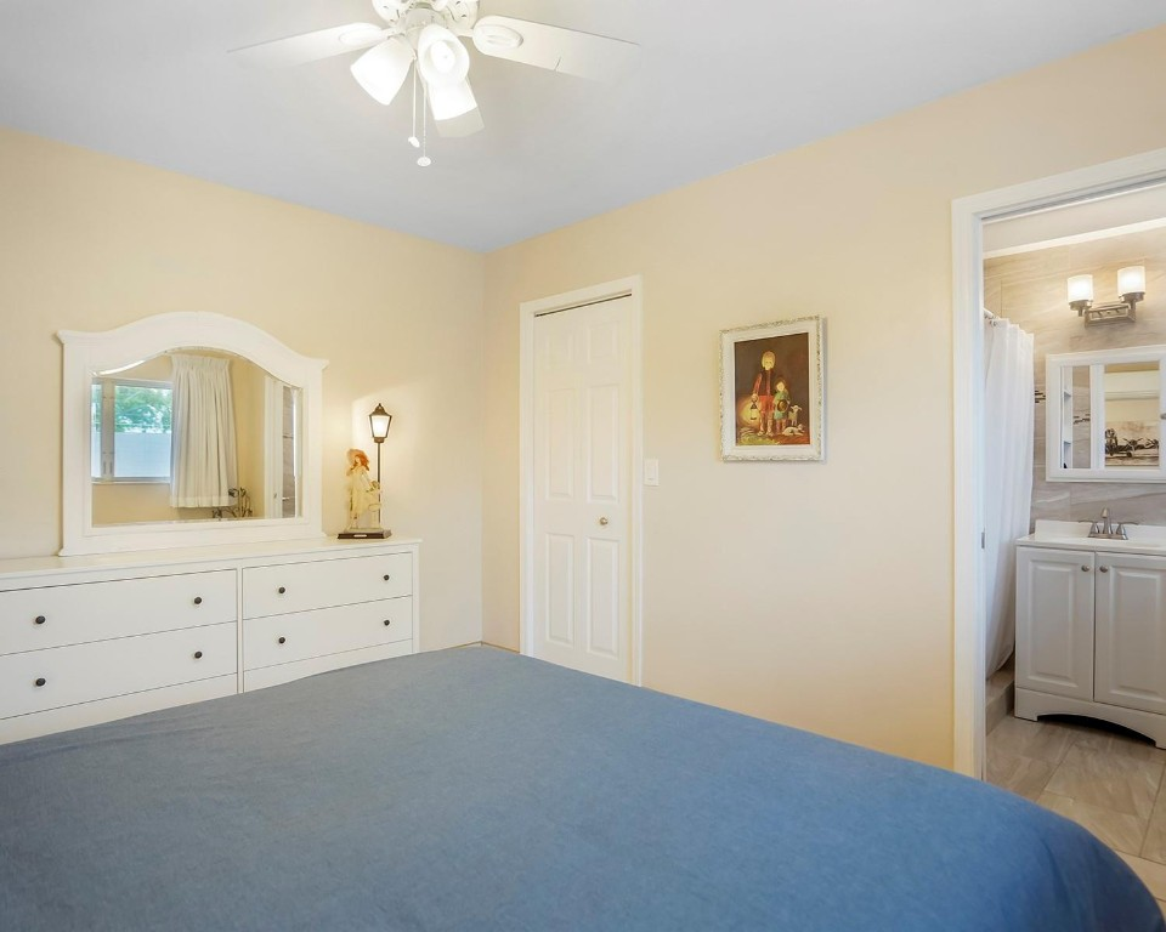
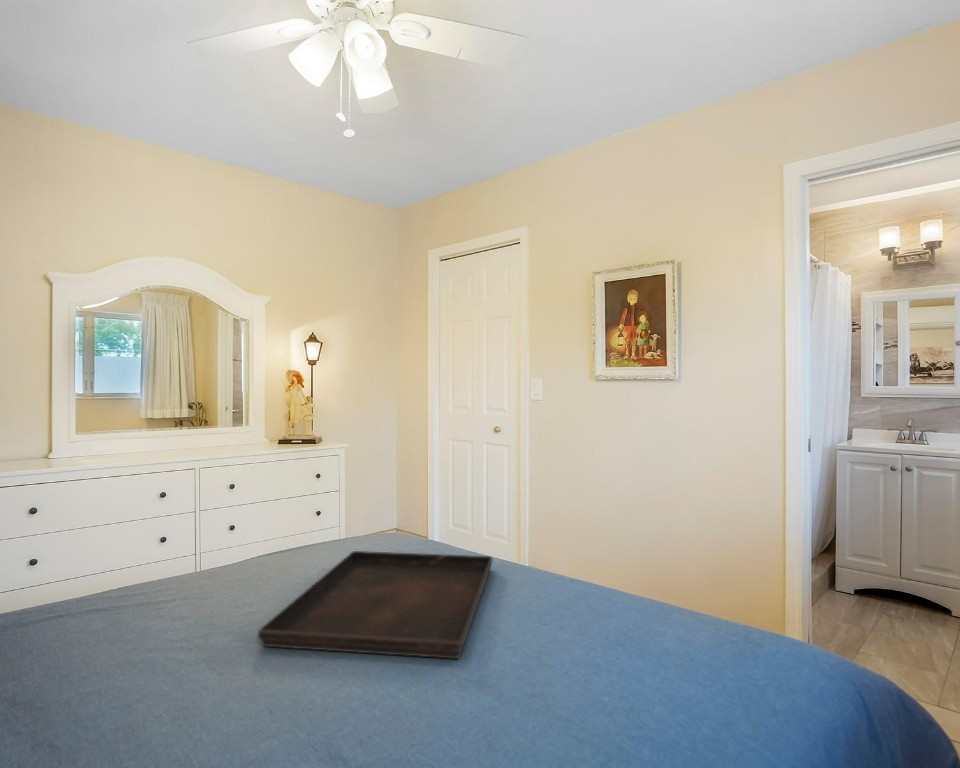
+ serving tray [257,550,493,660]
